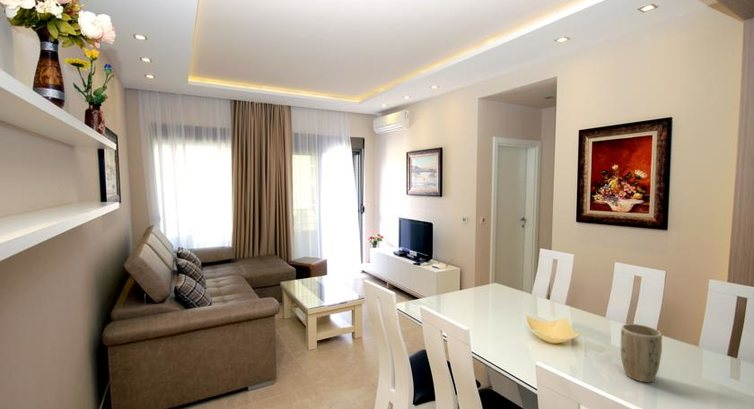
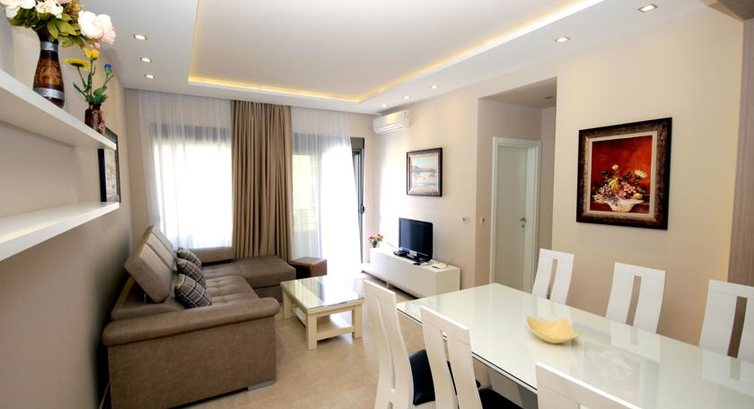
- plant pot [620,323,663,383]
